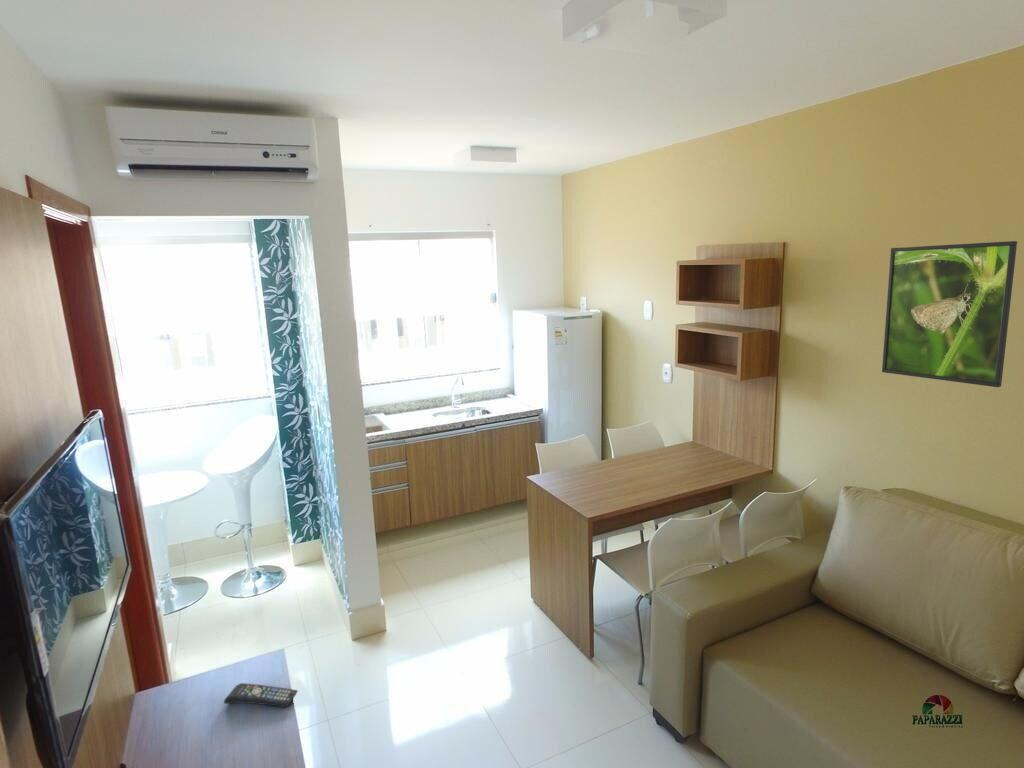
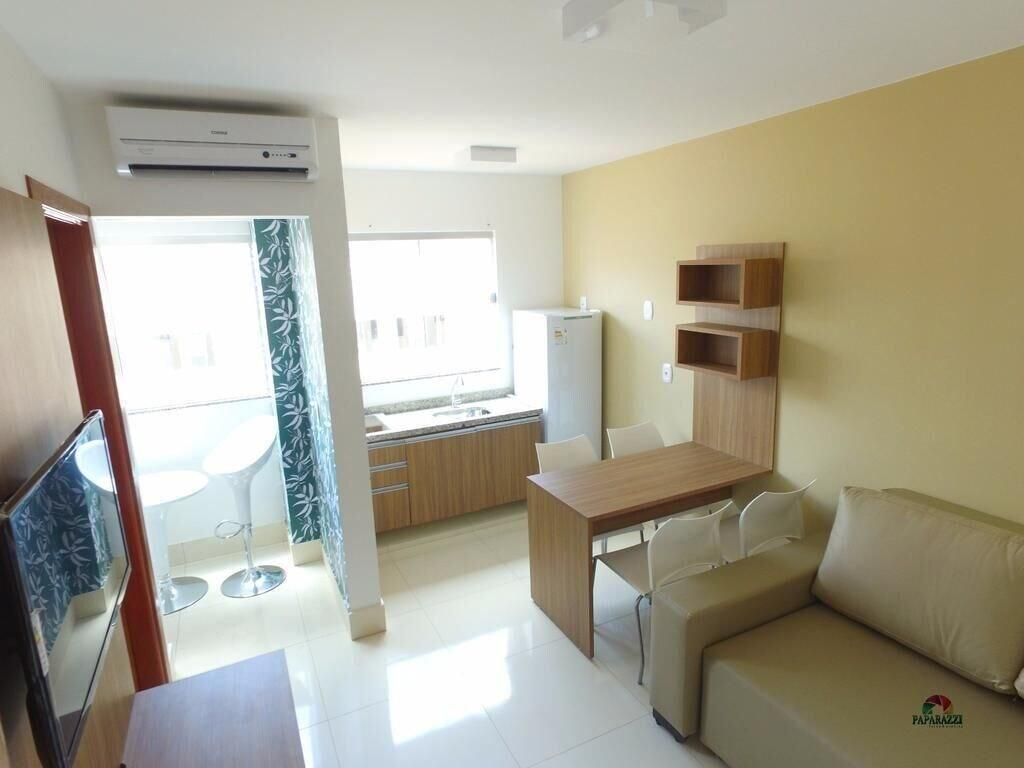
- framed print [881,240,1018,388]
- remote control [223,682,299,708]
